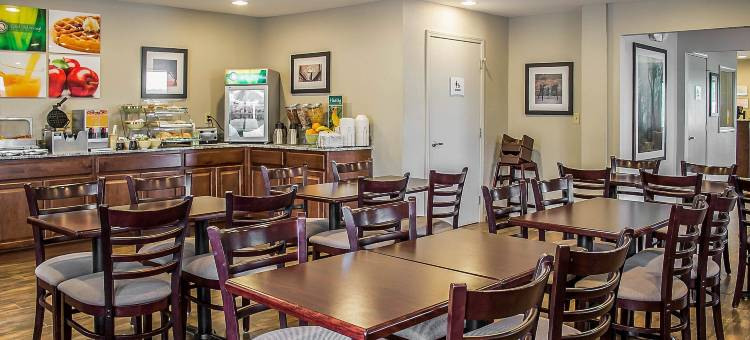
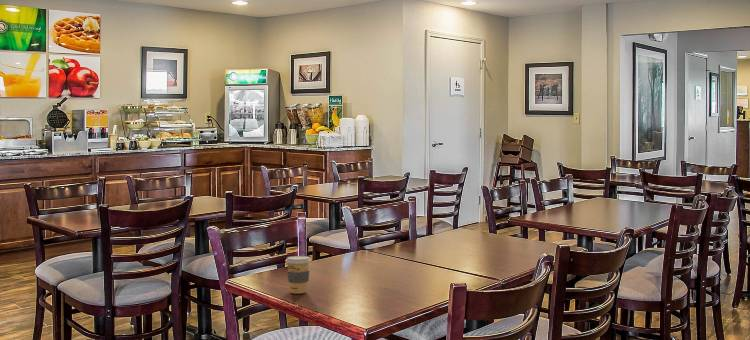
+ coffee cup [284,255,312,294]
